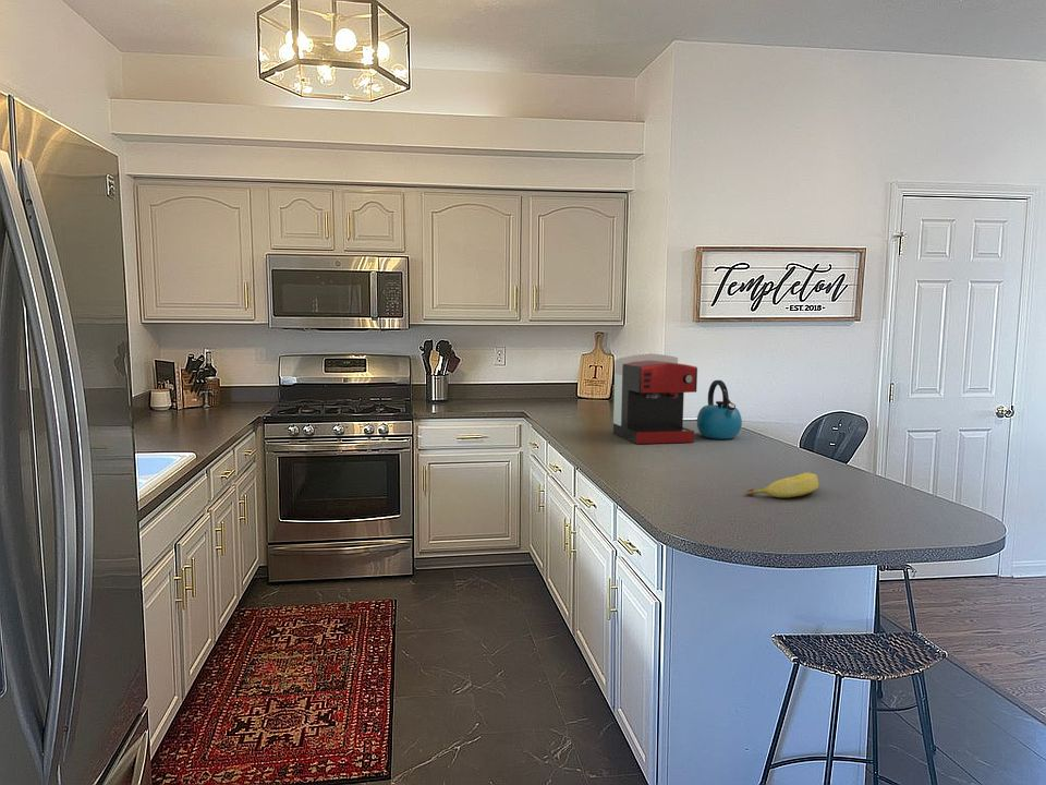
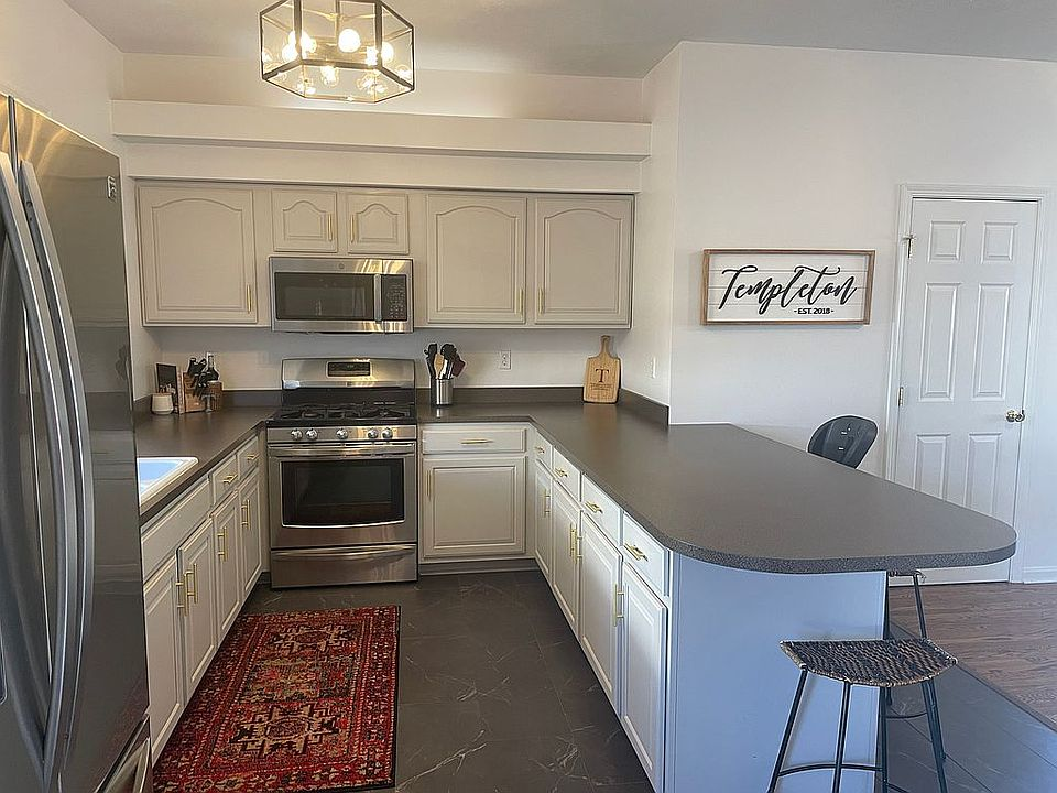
- kettle [696,379,743,440]
- banana [745,471,819,498]
- coffee maker [612,352,698,445]
